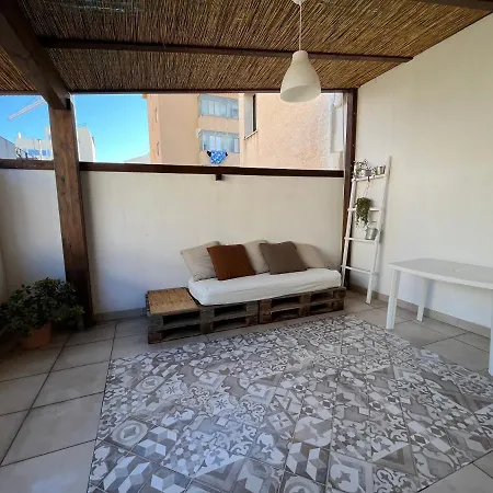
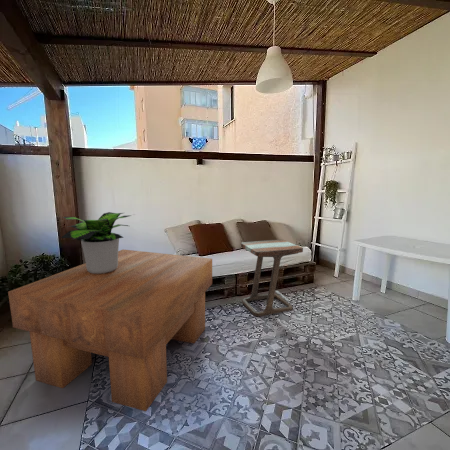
+ coffee table [7,248,213,412]
+ side table [240,239,304,317]
+ potted plant [60,211,133,274]
